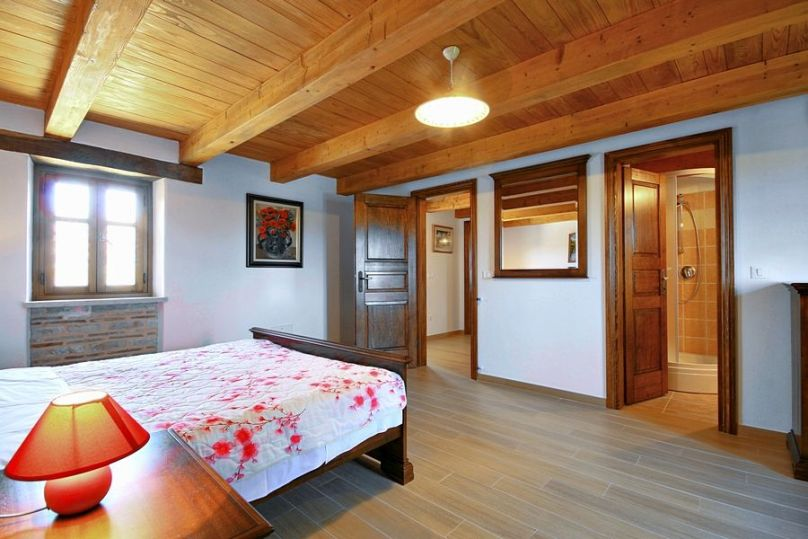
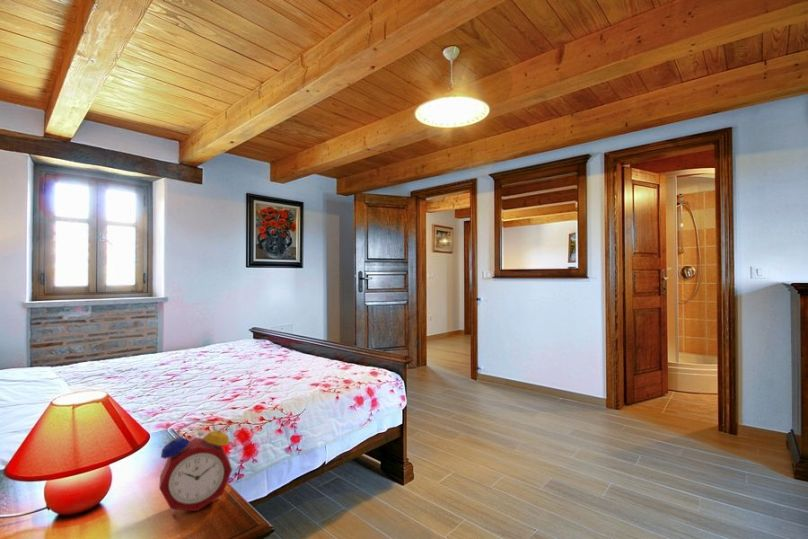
+ alarm clock [158,419,233,513]
